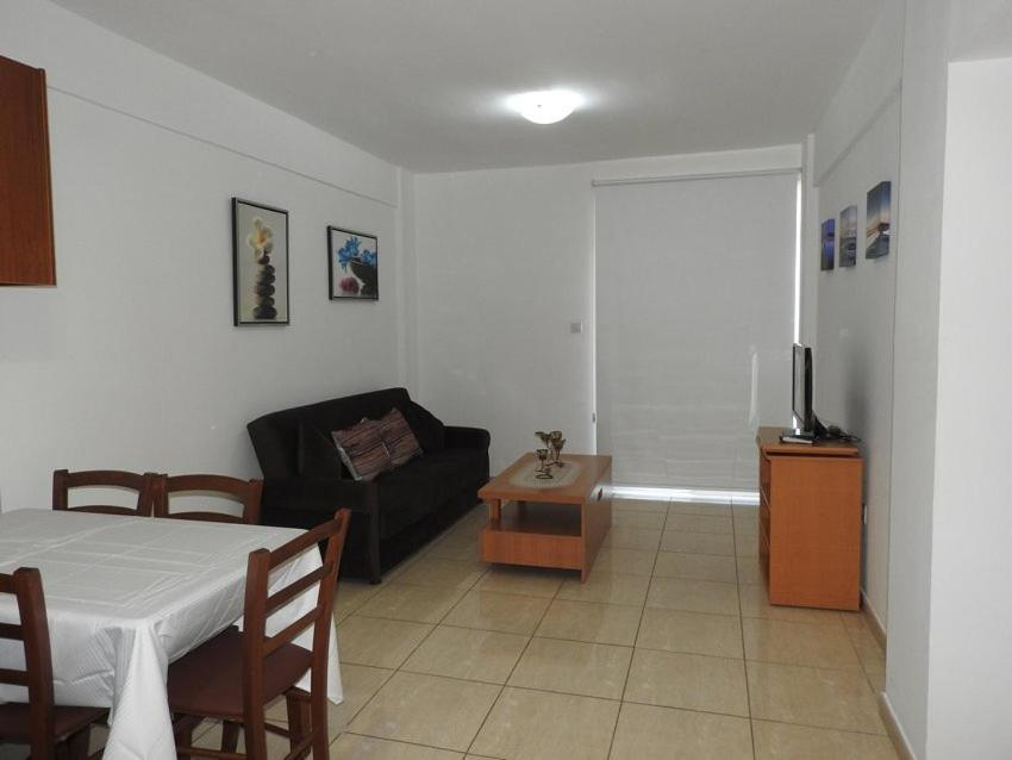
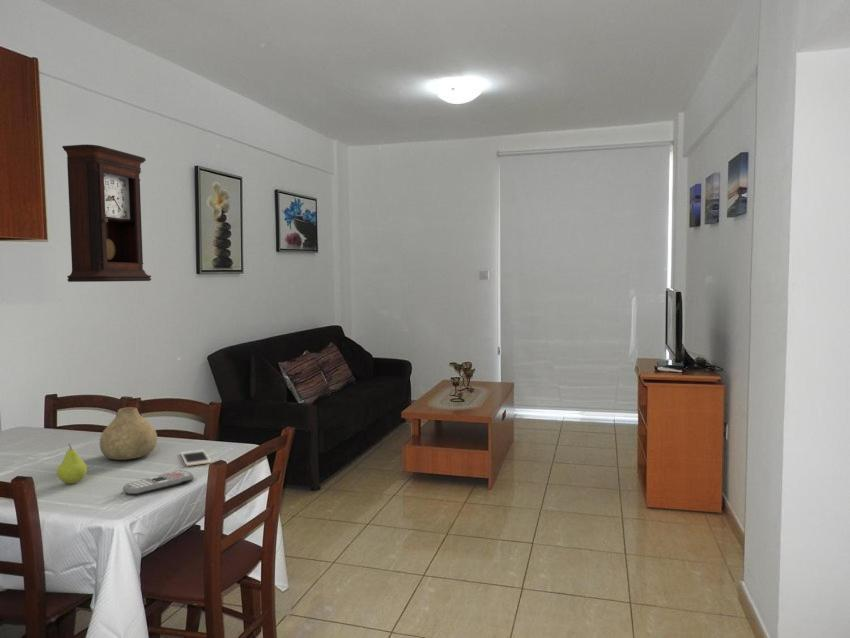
+ vase [99,406,158,461]
+ remote control [122,469,195,496]
+ pendulum clock [61,144,152,283]
+ cell phone [180,449,212,467]
+ fruit [55,443,88,485]
